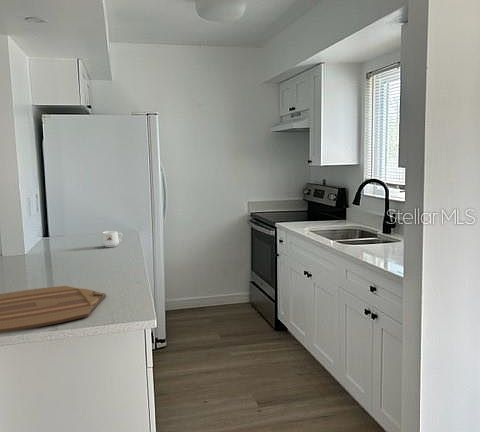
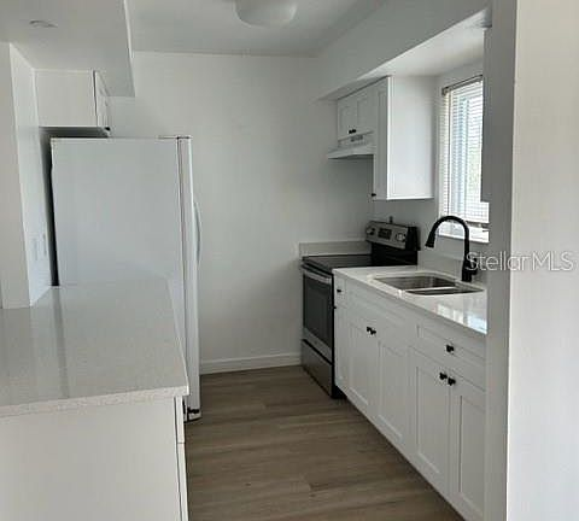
- mug [101,230,123,248]
- cutting board [0,285,107,333]
